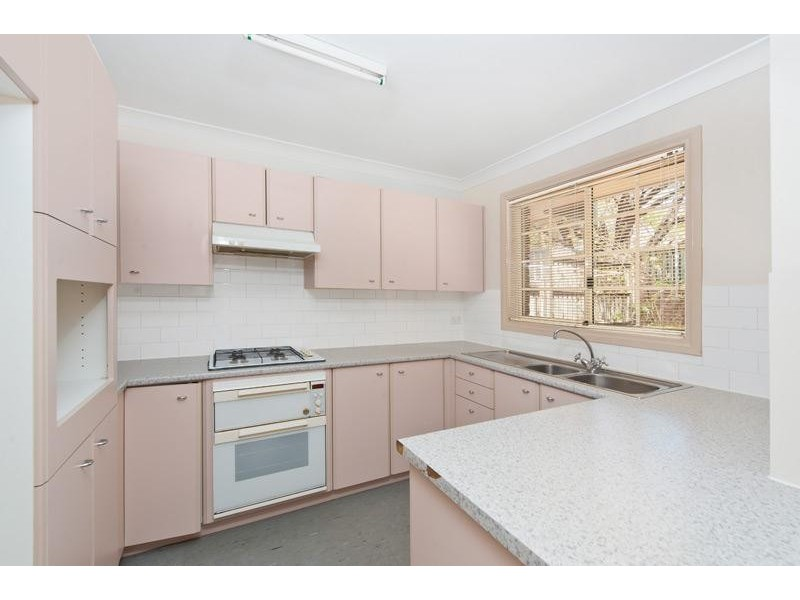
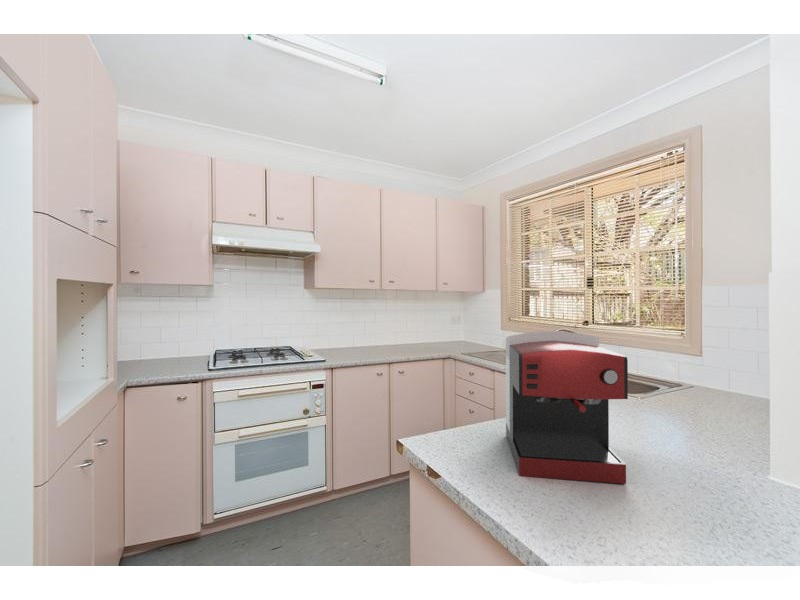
+ coffee maker [505,330,629,485]
